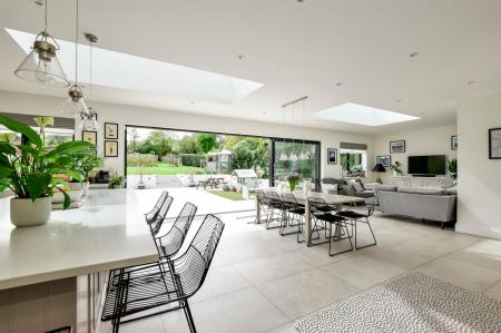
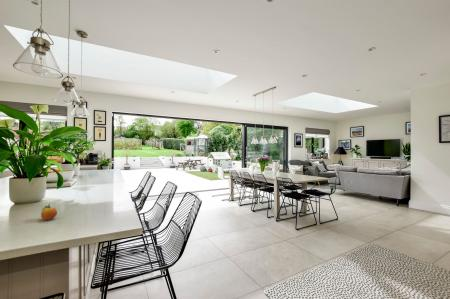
+ fruit [40,202,58,221]
